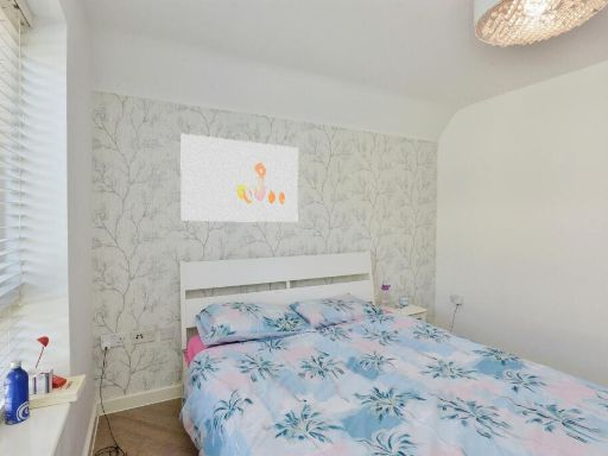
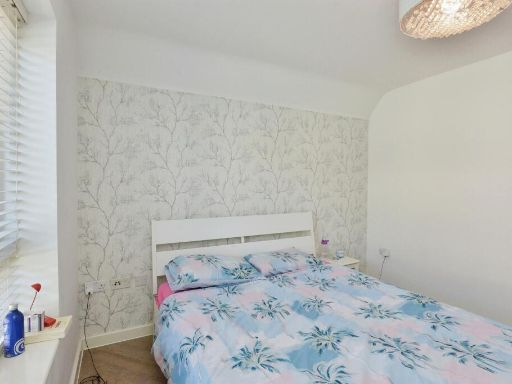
- wall art [179,133,299,223]
